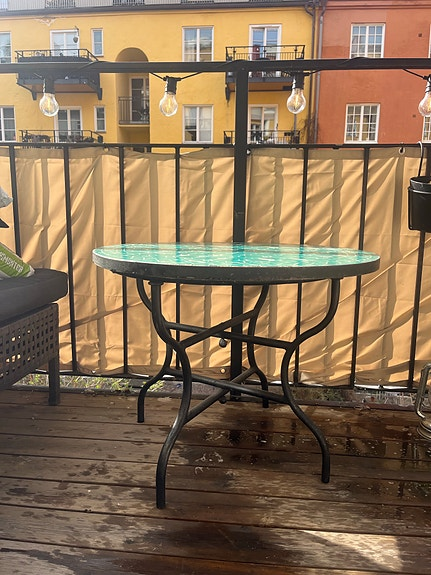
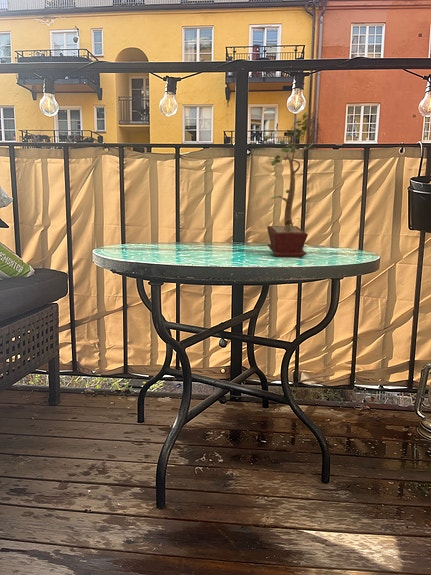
+ potted plant [266,111,317,258]
